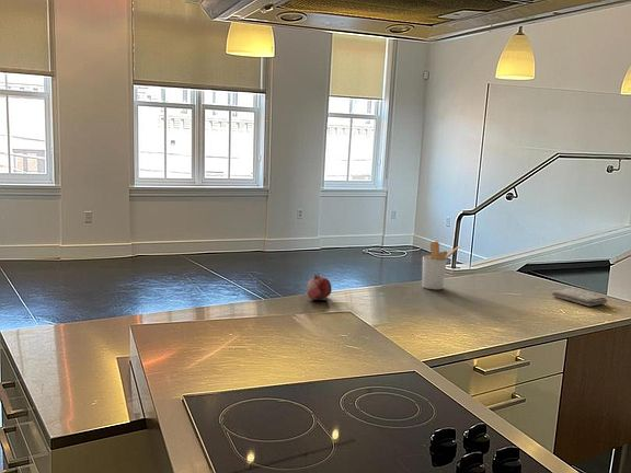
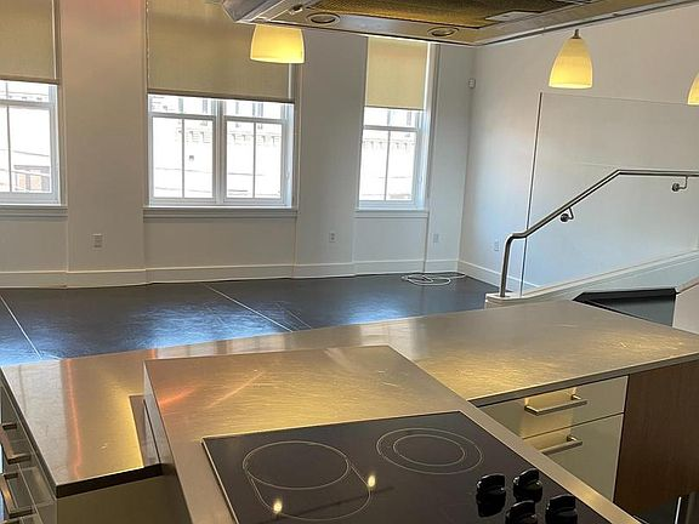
- washcloth [551,287,608,308]
- fruit [306,272,333,301]
- utensil holder [421,241,460,290]
